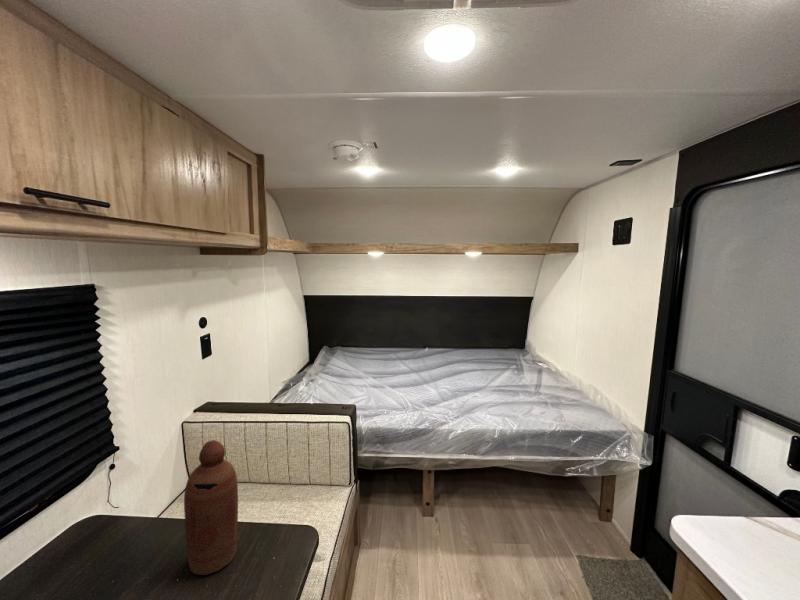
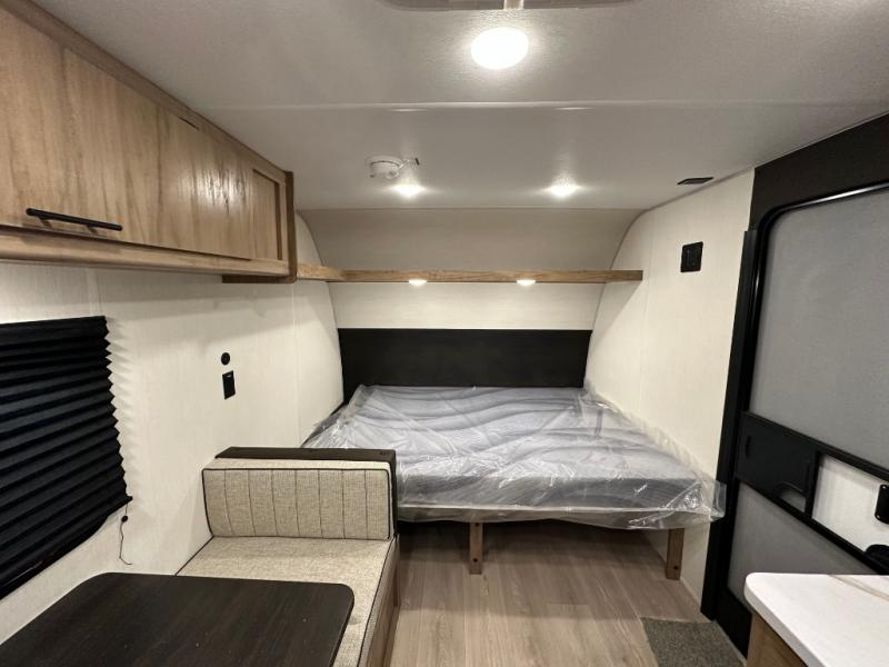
- bottle [183,439,239,576]
